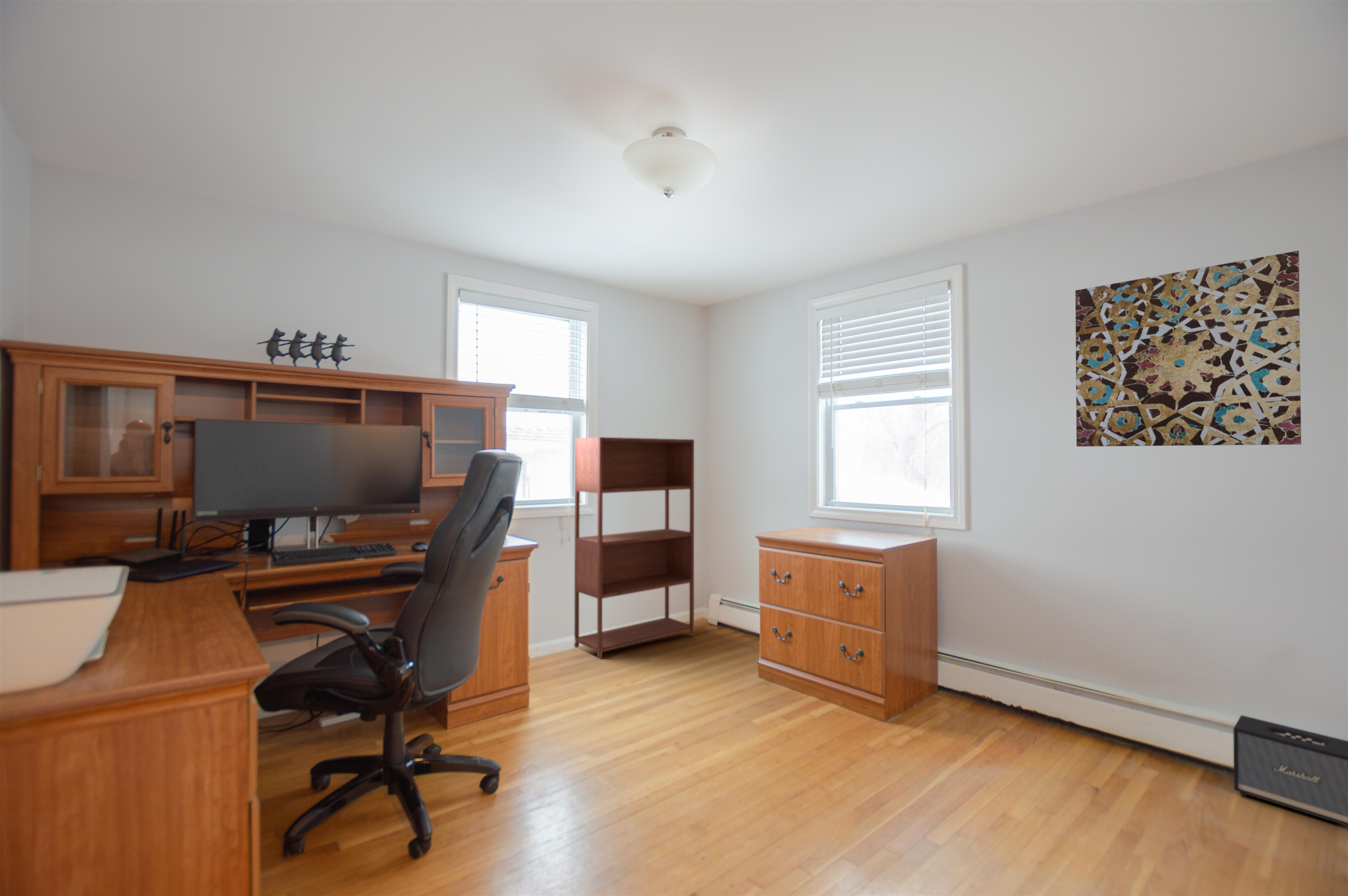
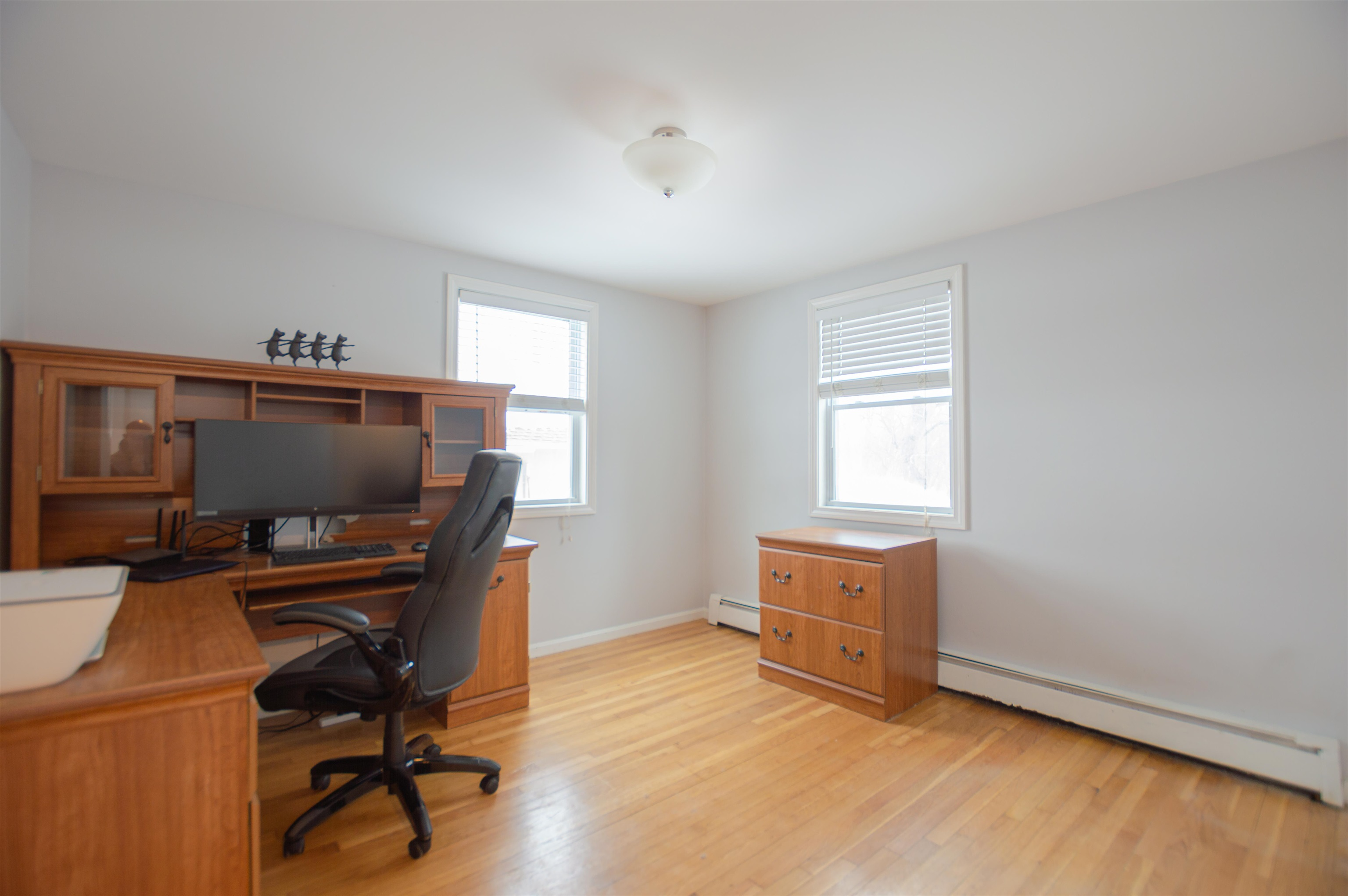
- wall art [1075,250,1301,447]
- speaker [1233,715,1348,827]
- bookshelf [574,437,695,659]
